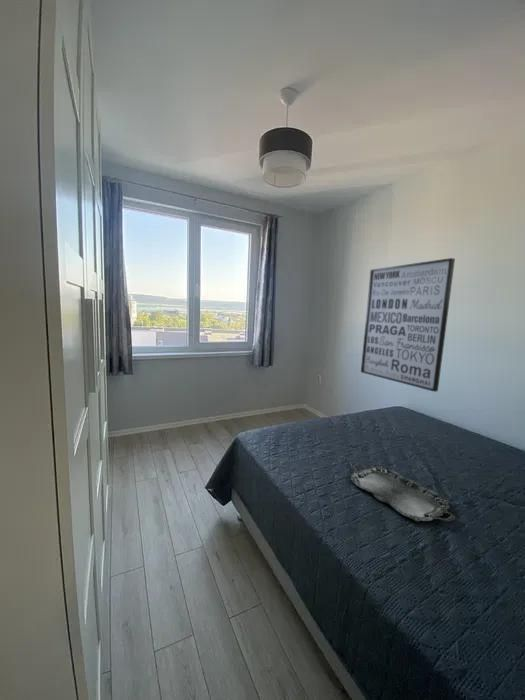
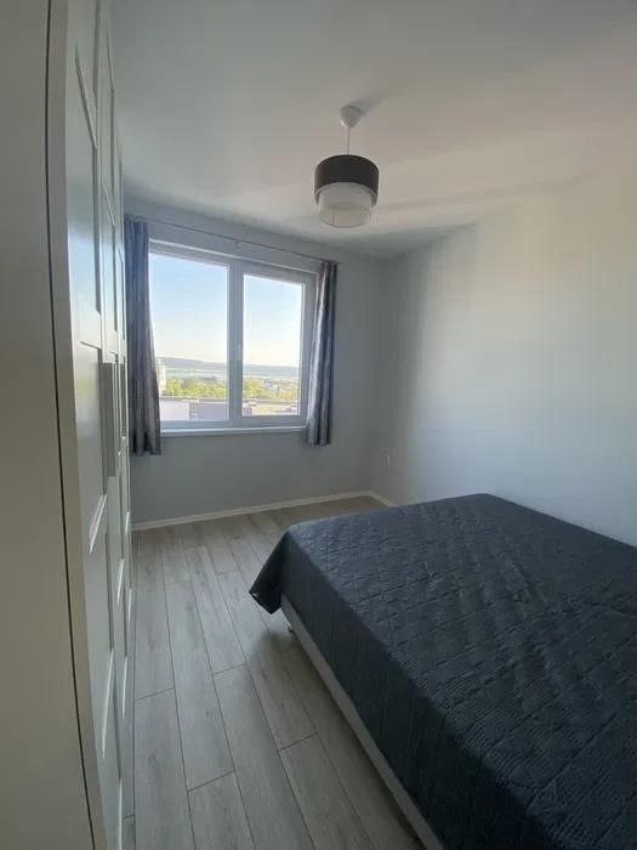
- wall art [360,257,456,393]
- serving tray [348,462,457,523]
